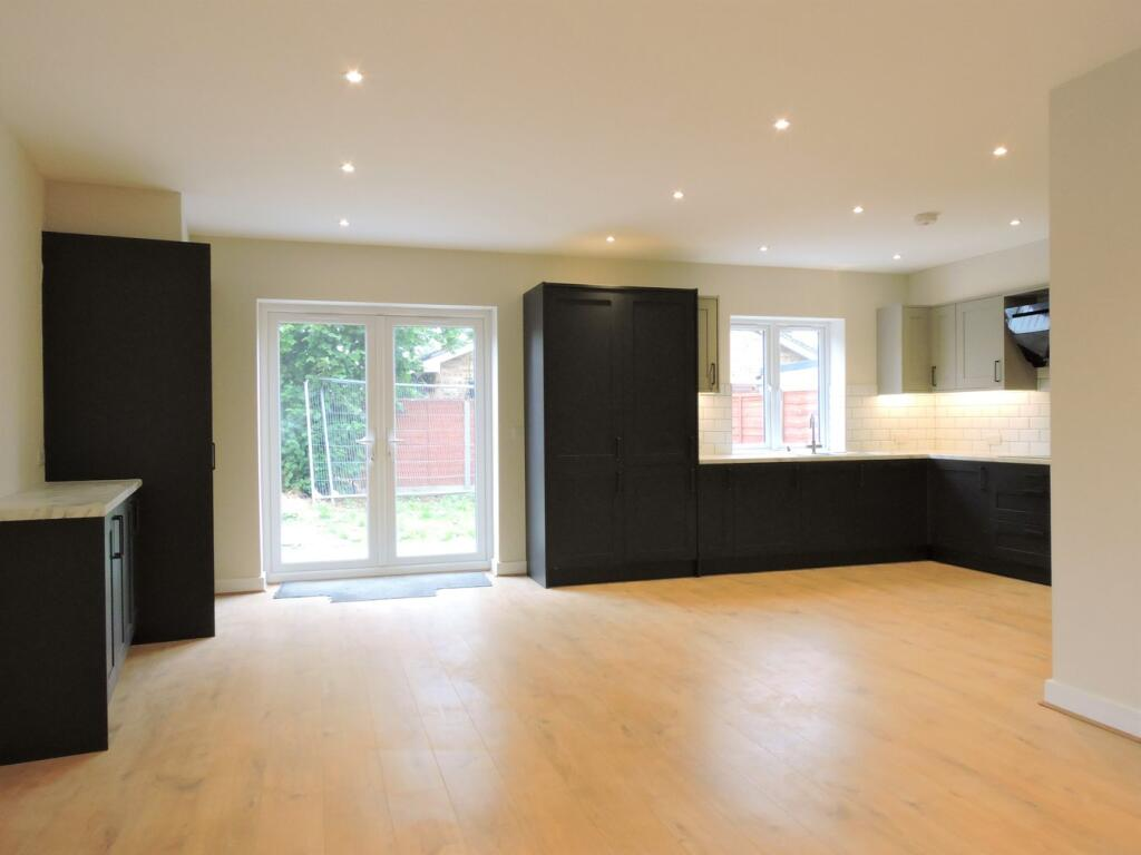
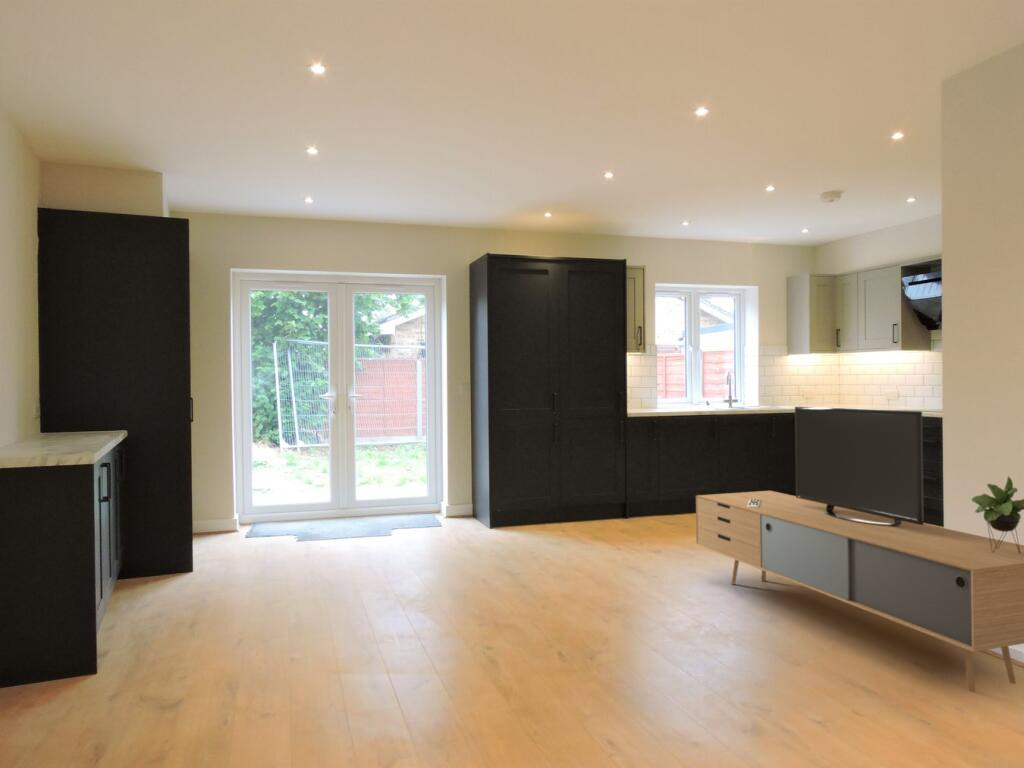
+ media console [695,406,1024,692]
